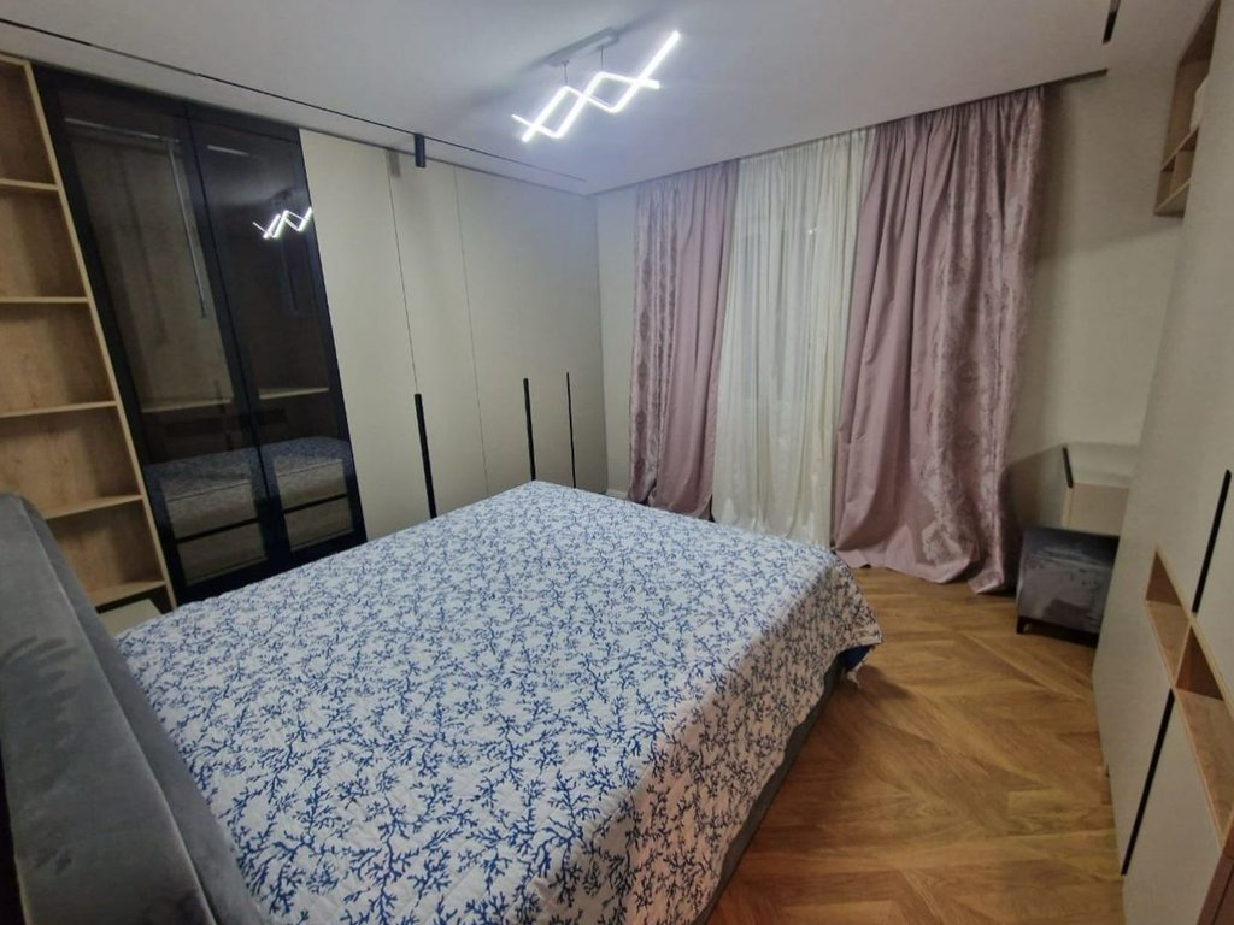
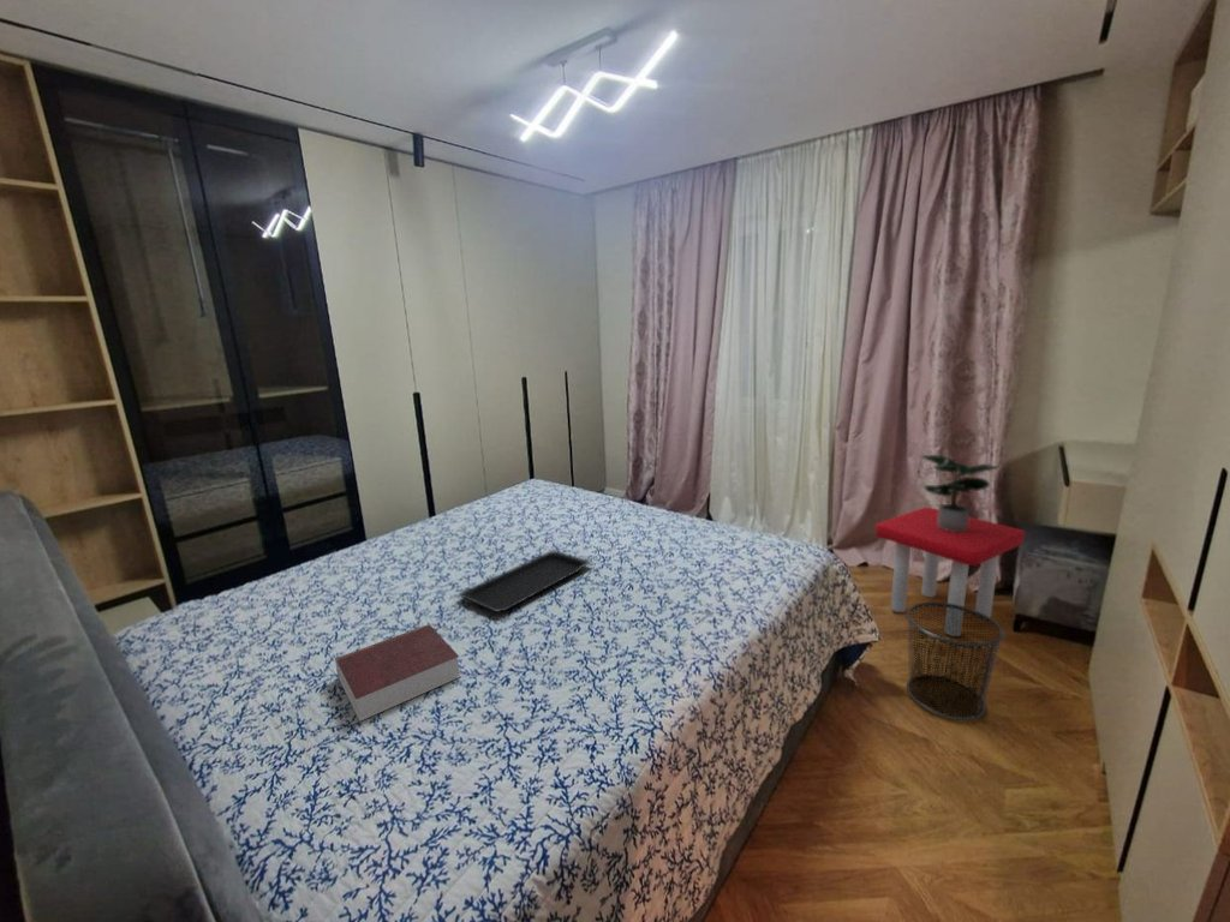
+ potted plant [919,454,1003,532]
+ stool [874,507,1026,637]
+ book [334,623,462,723]
+ waste bin [906,601,1005,722]
+ serving tray [458,550,592,613]
